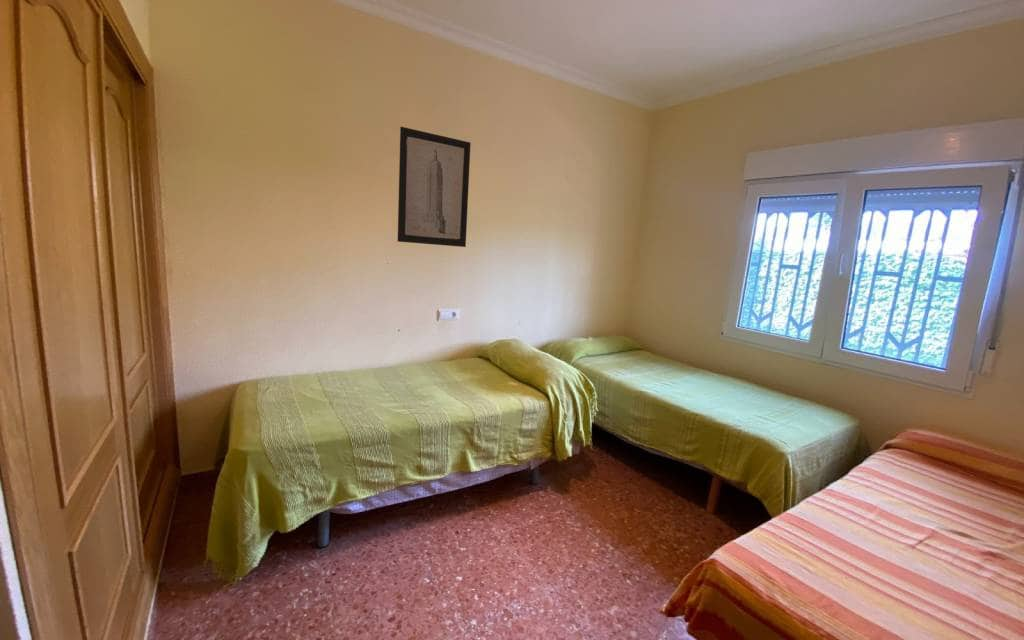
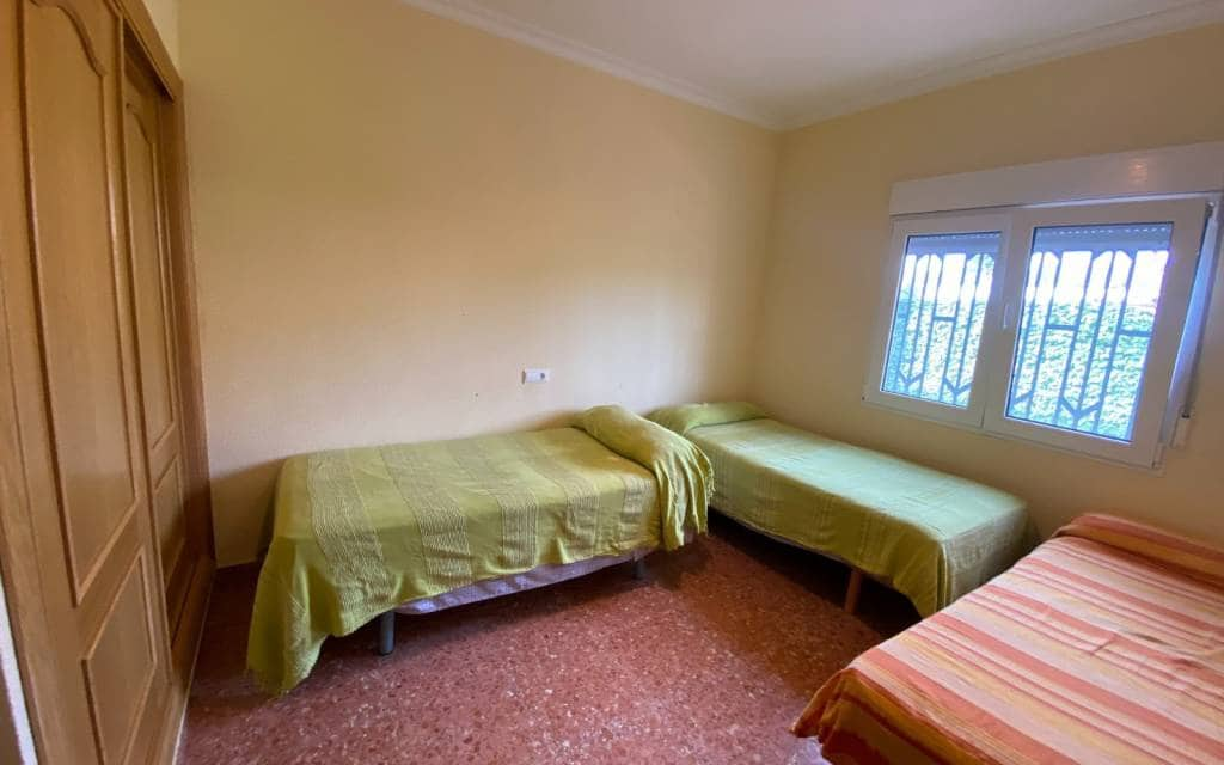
- wall art [397,126,472,248]
